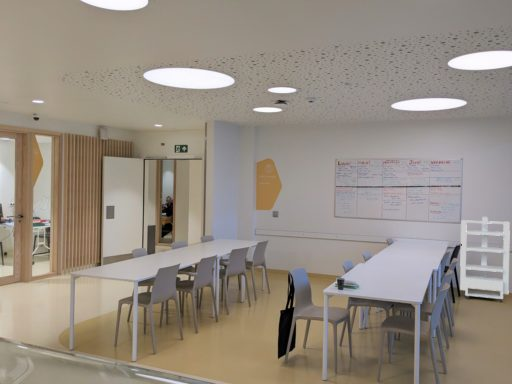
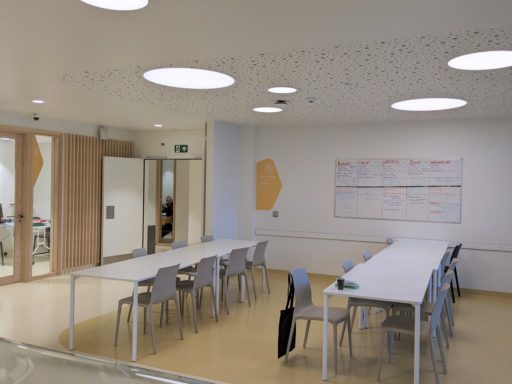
- storage cabinet [459,216,511,303]
